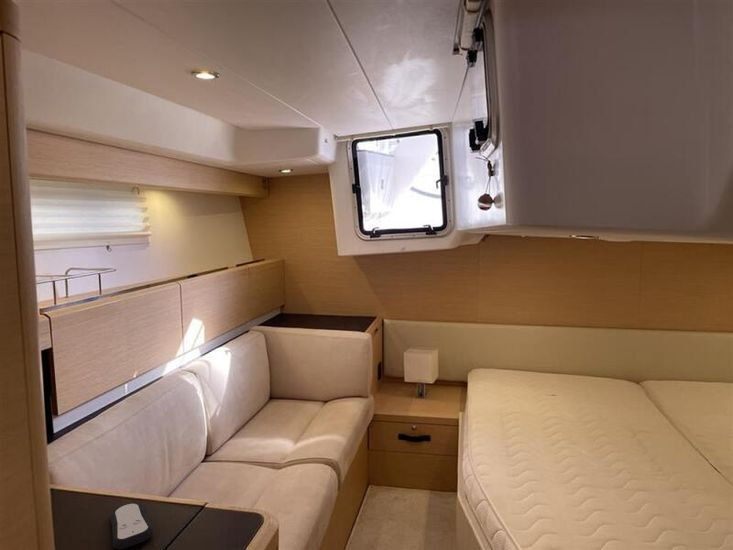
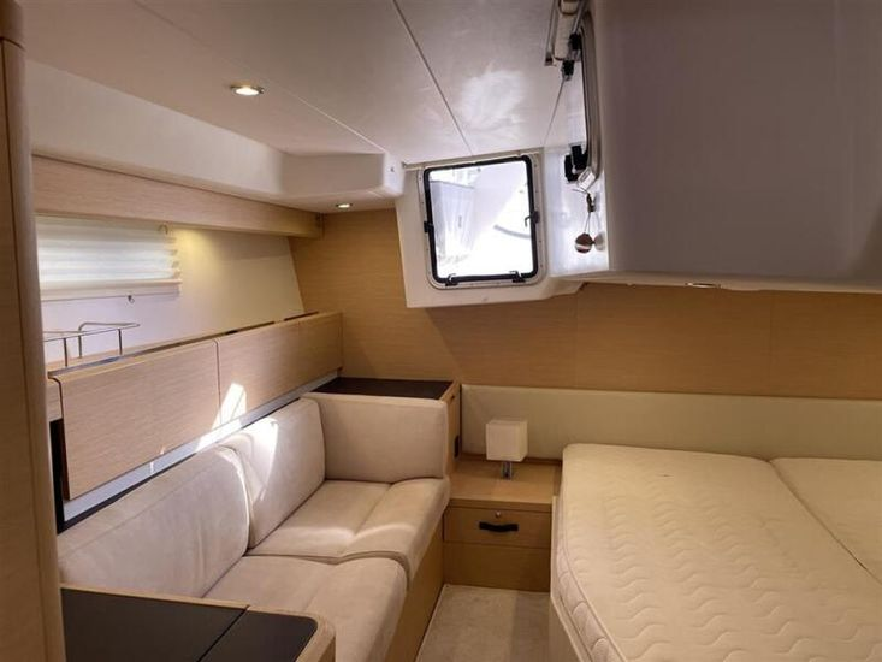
- remote control [109,502,154,550]
